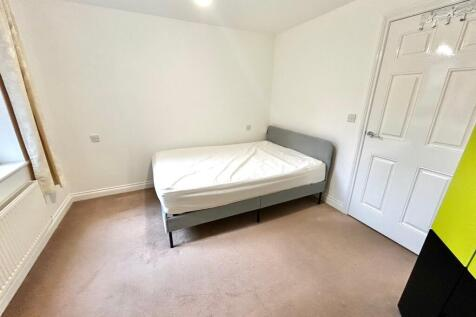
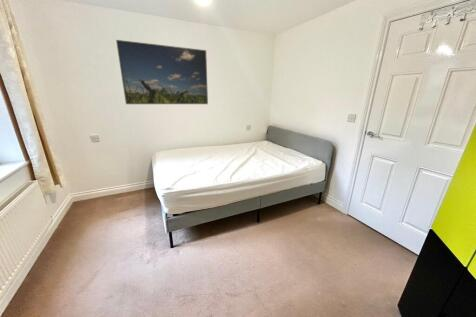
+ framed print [115,39,209,105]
